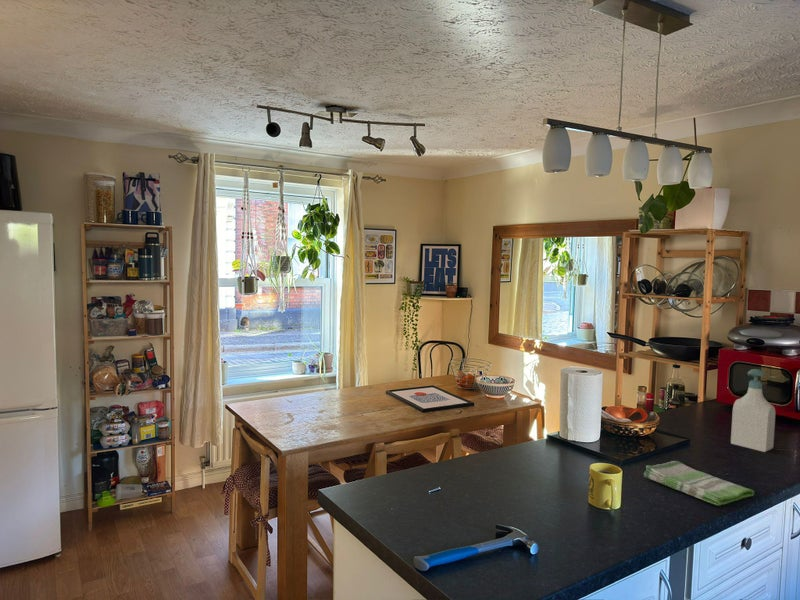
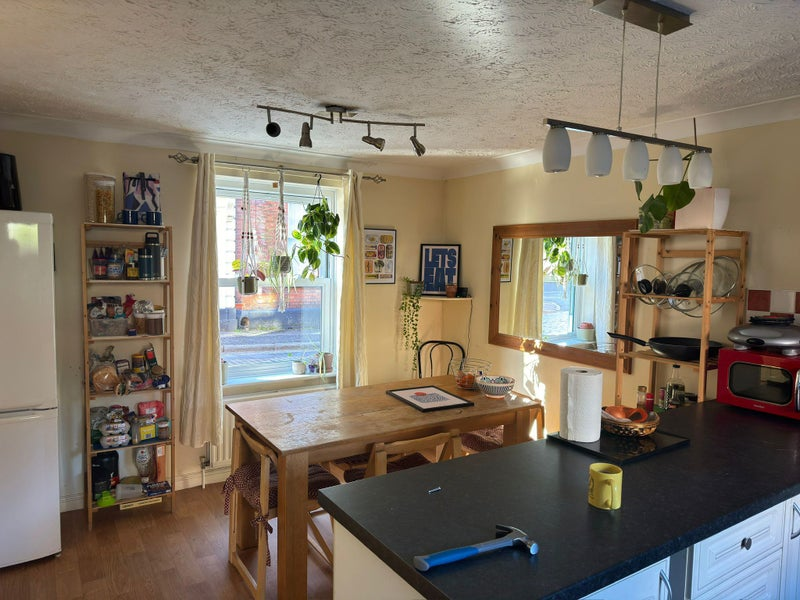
- dish towel [643,460,755,506]
- soap bottle [730,368,776,453]
